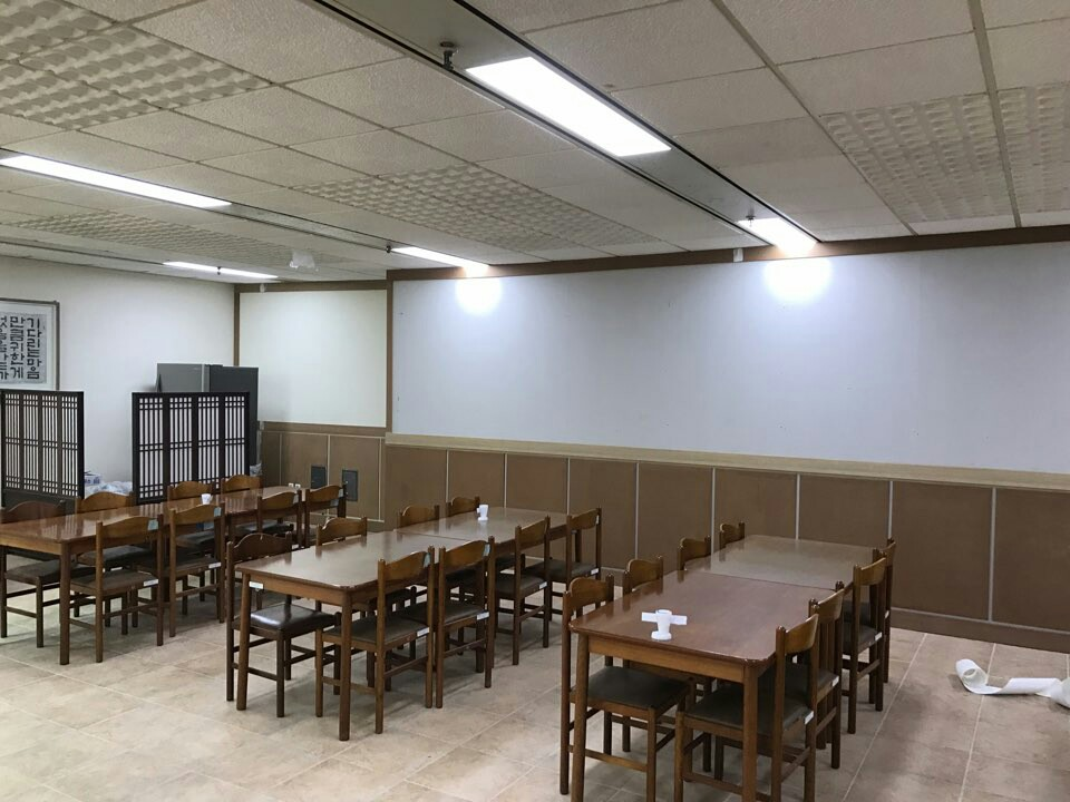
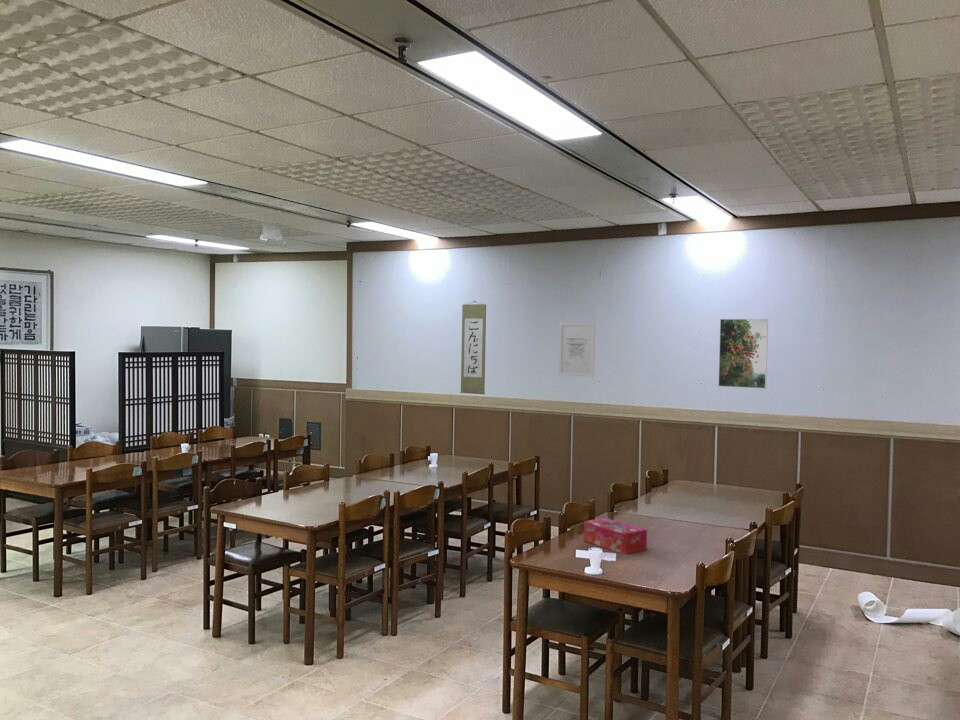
+ tissue box [583,517,648,555]
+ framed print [717,318,769,390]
+ wall art [557,321,596,378]
+ wall scroll [459,300,487,395]
